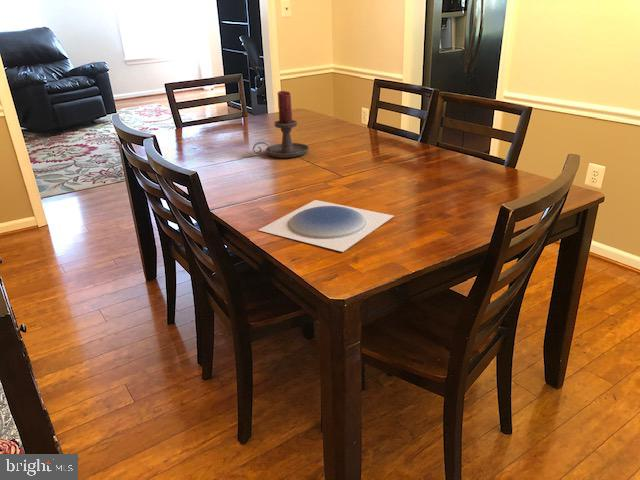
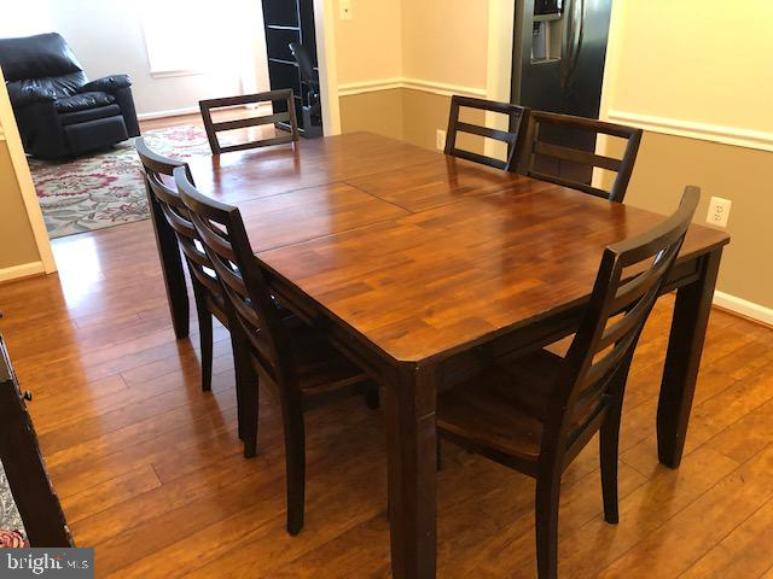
- plate [258,199,394,253]
- candle holder [252,90,310,159]
